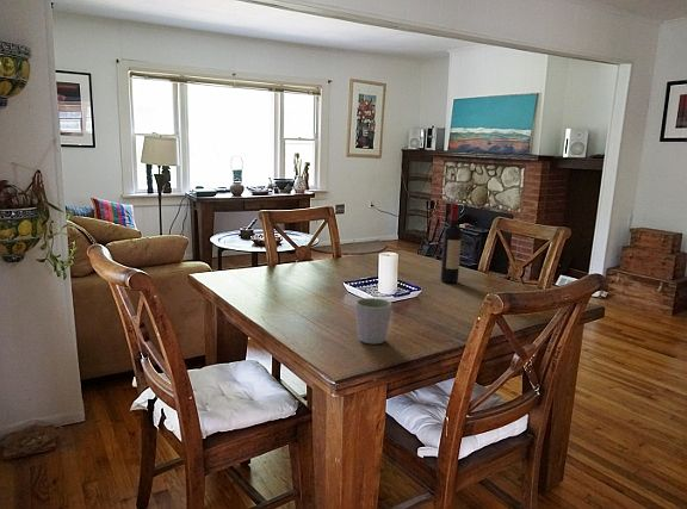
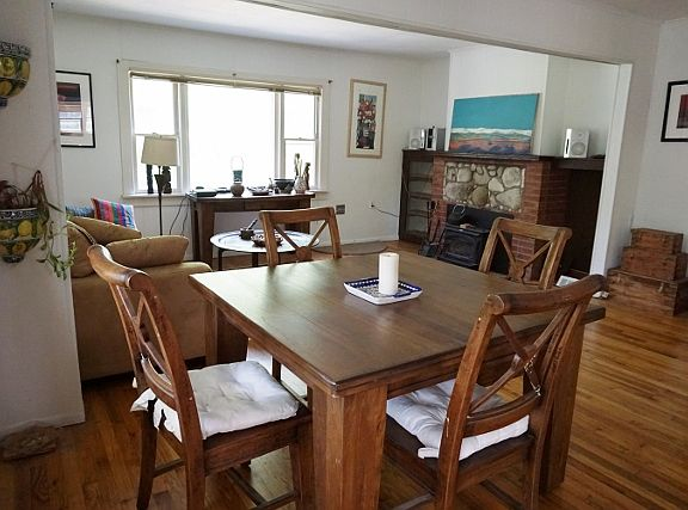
- wine bottle [439,203,463,284]
- mug [354,297,394,344]
